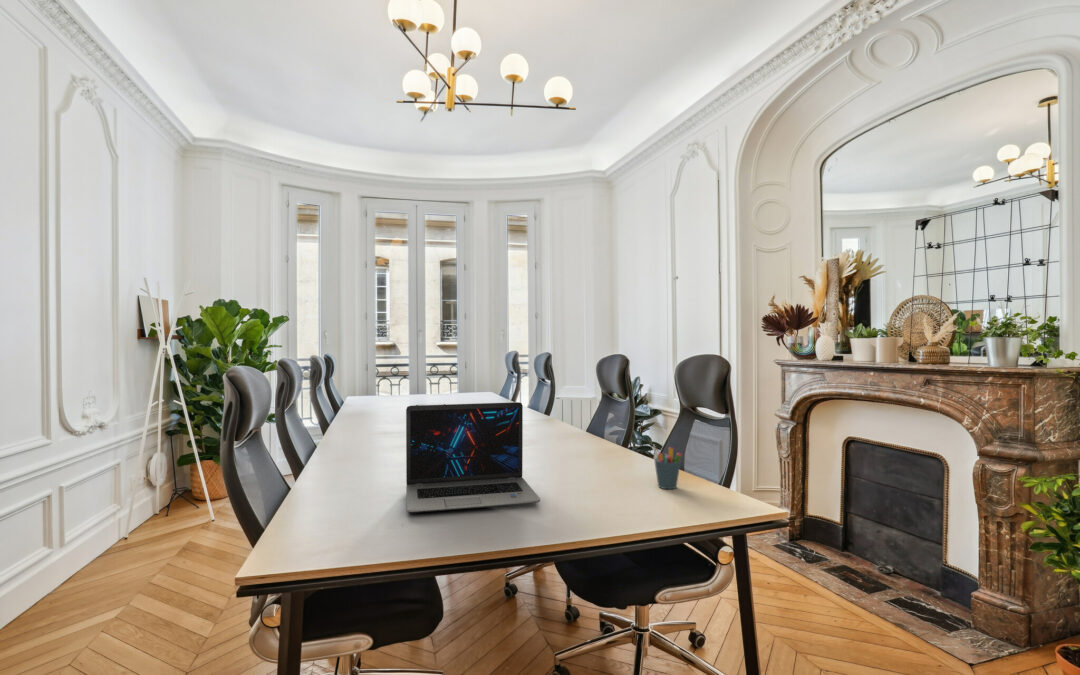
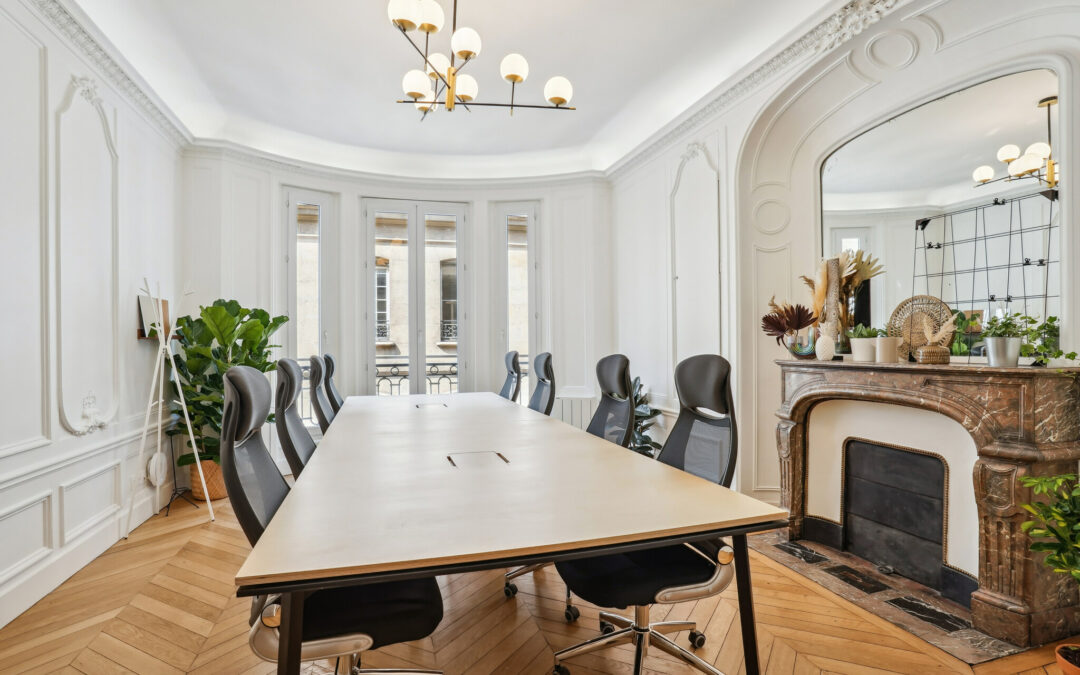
- laptop [405,401,541,514]
- pen holder [652,444,683,490]
